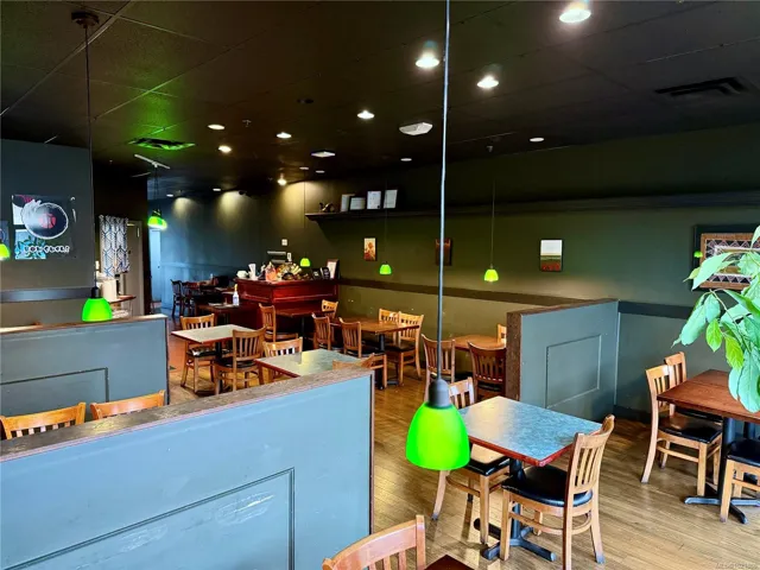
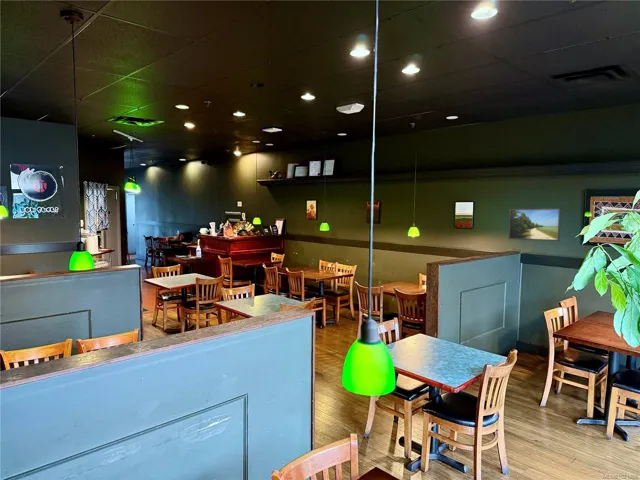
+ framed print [508,207,561,242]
